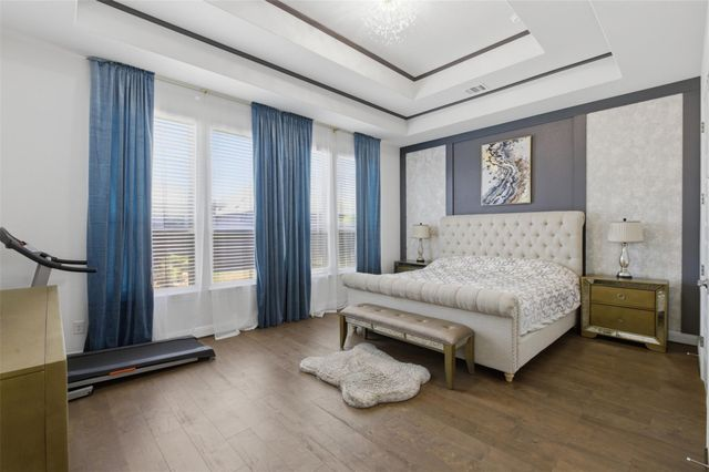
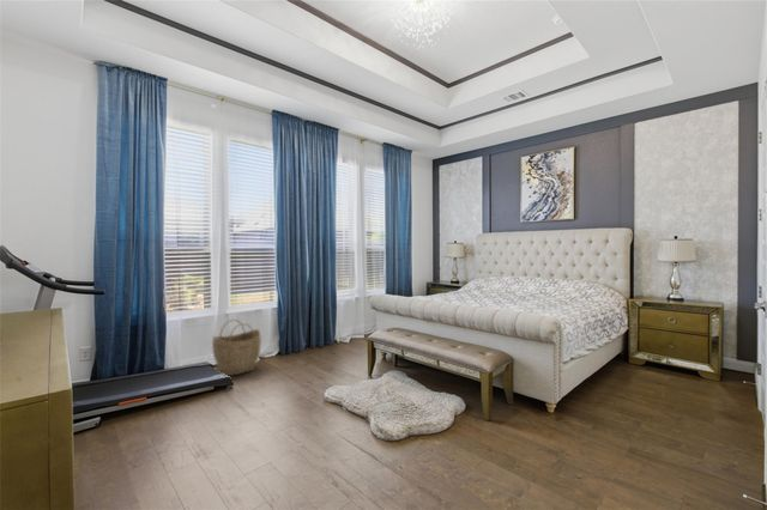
+ woven basket [211,318,262,377]
